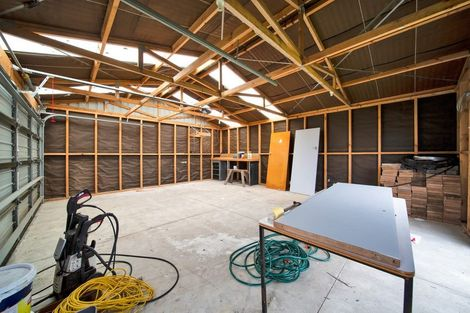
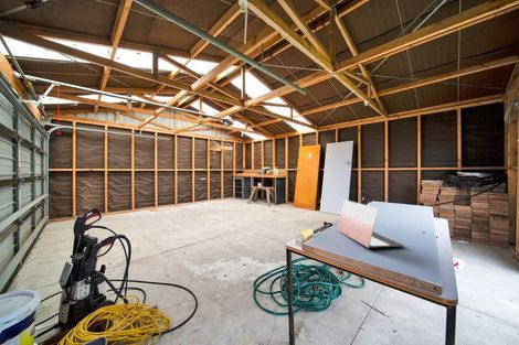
+ laptop [336,198,405,249]
